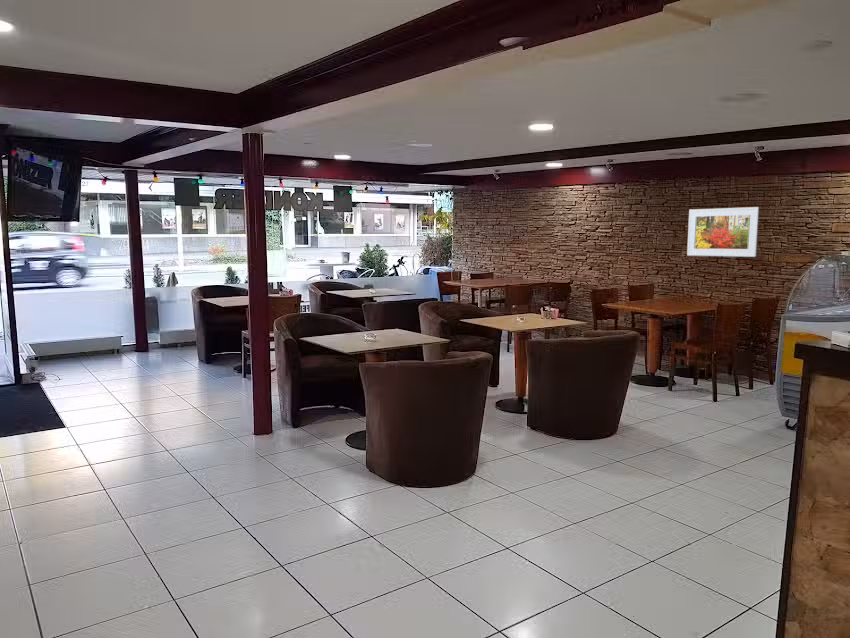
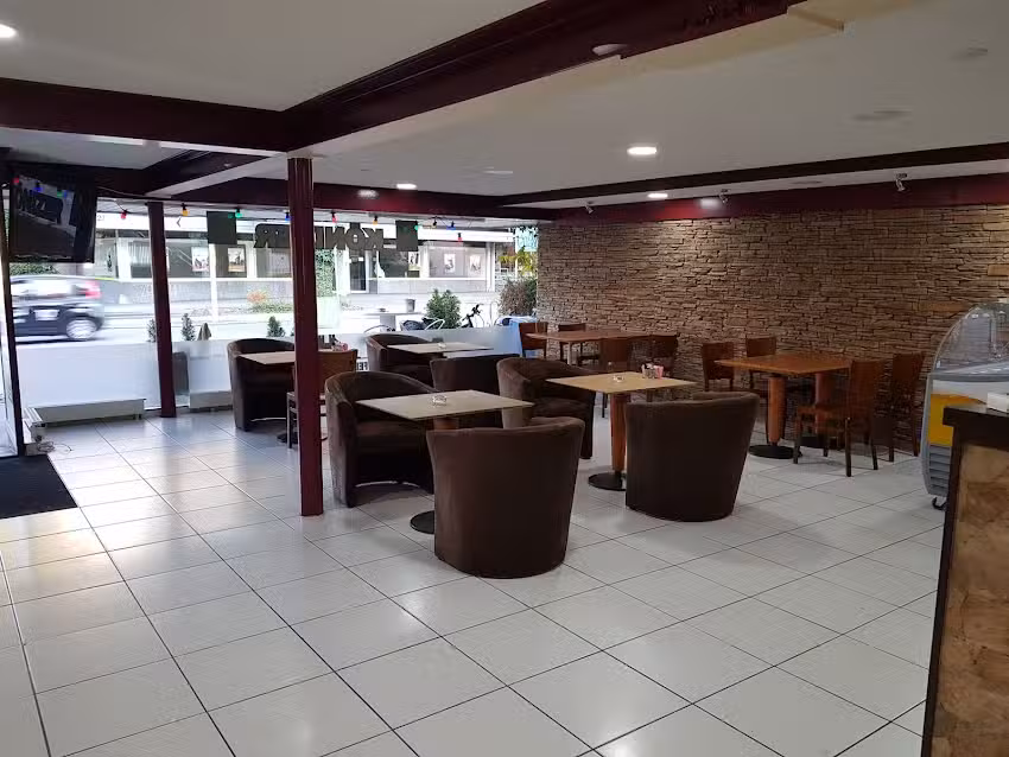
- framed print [686,206,760,258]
